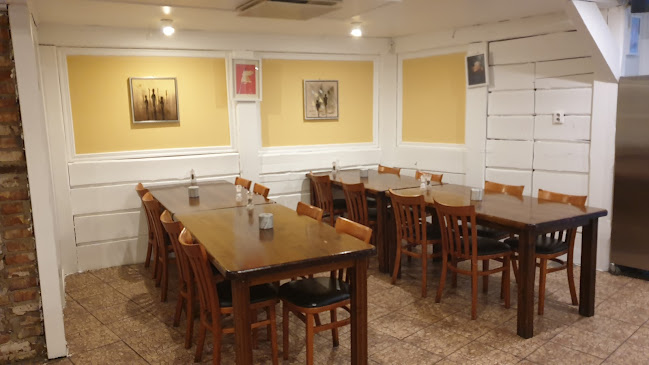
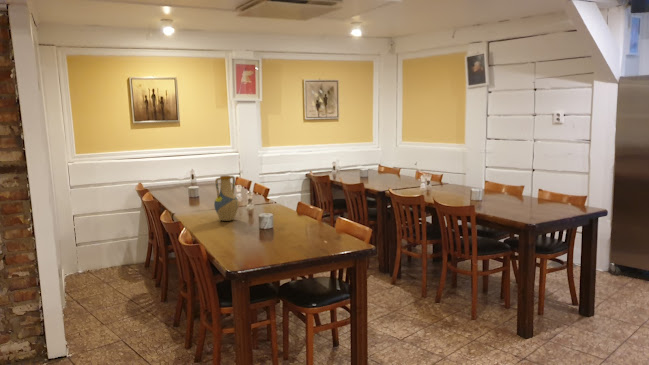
+ vase [213,175,240,222]
